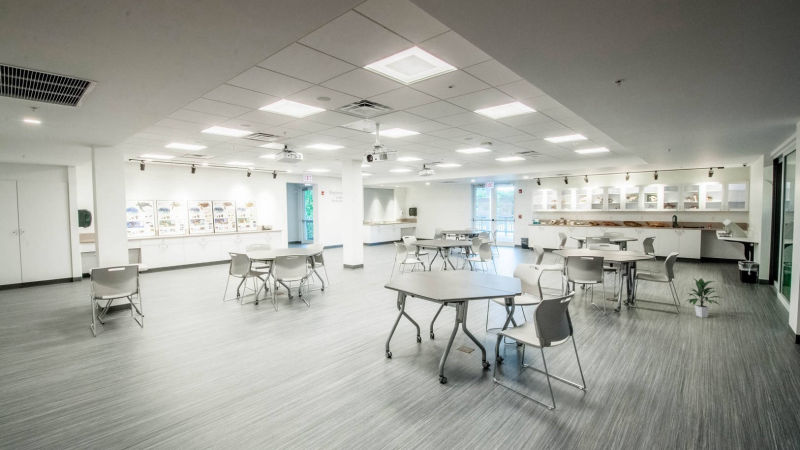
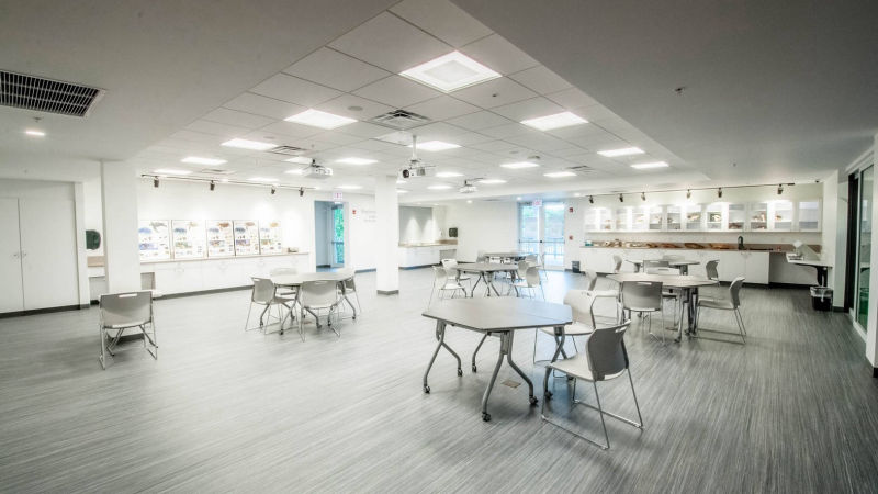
- indoor plant [685,277,723,319]
